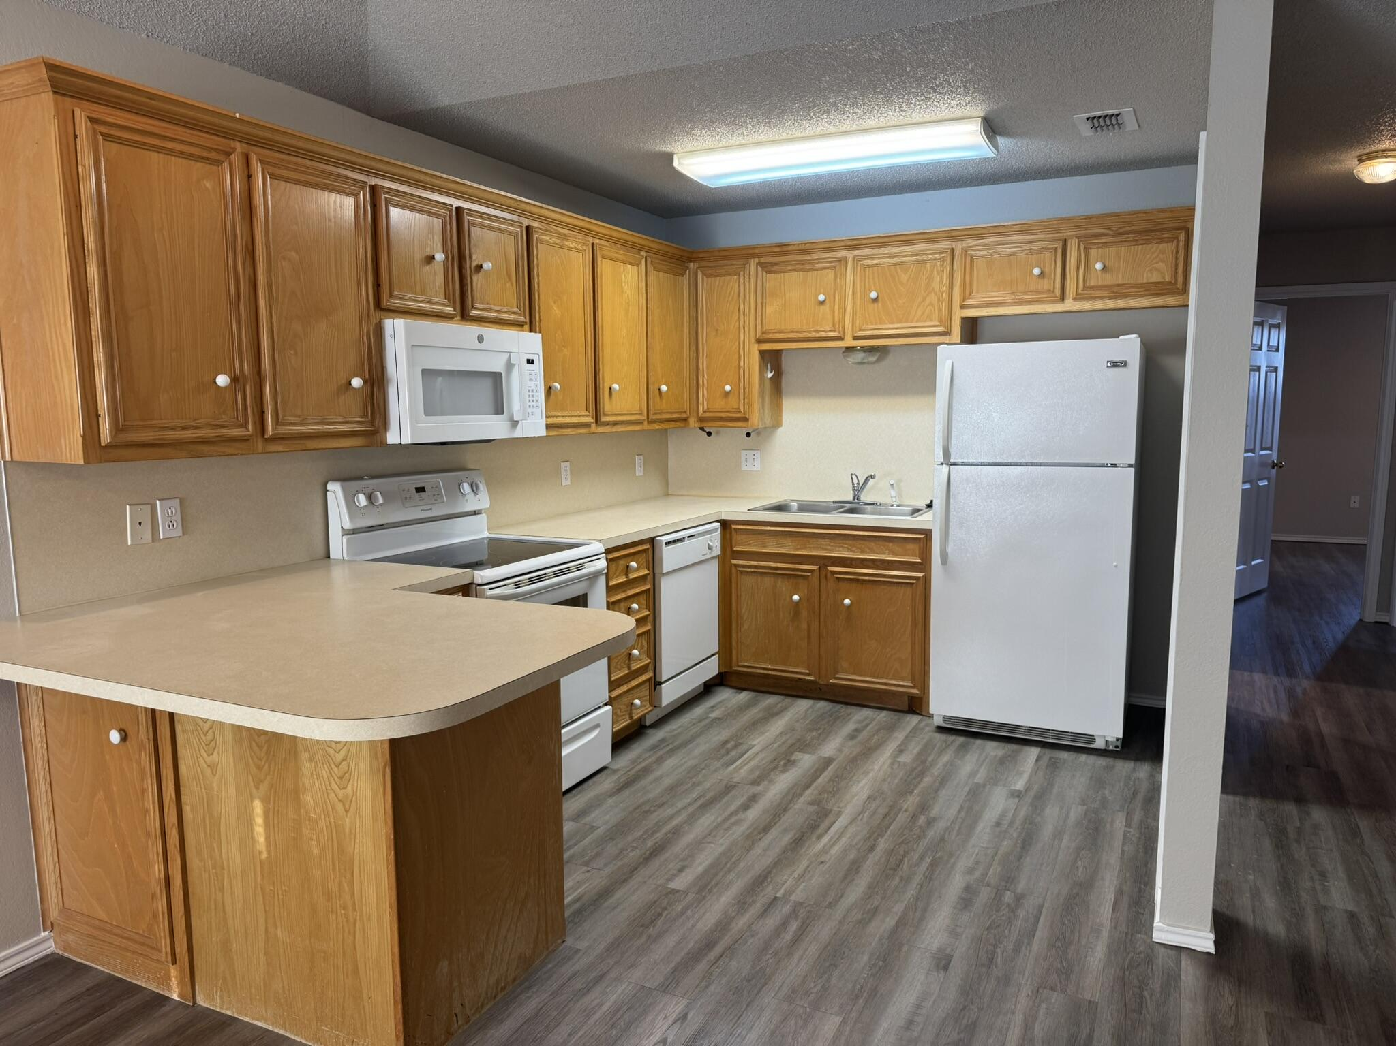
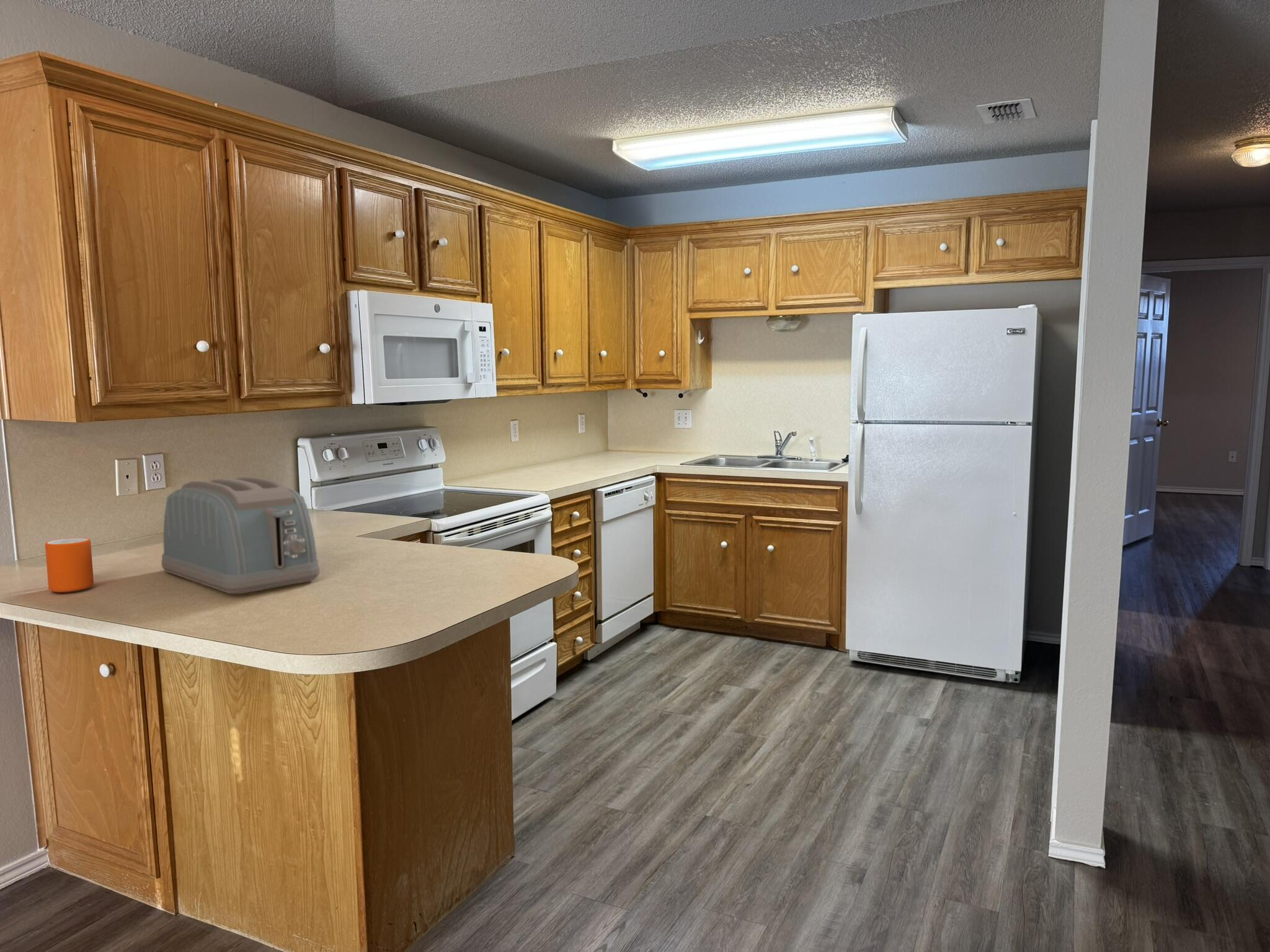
+ toaster [161,476,320,594]
+ mug [45,537,94,593]
